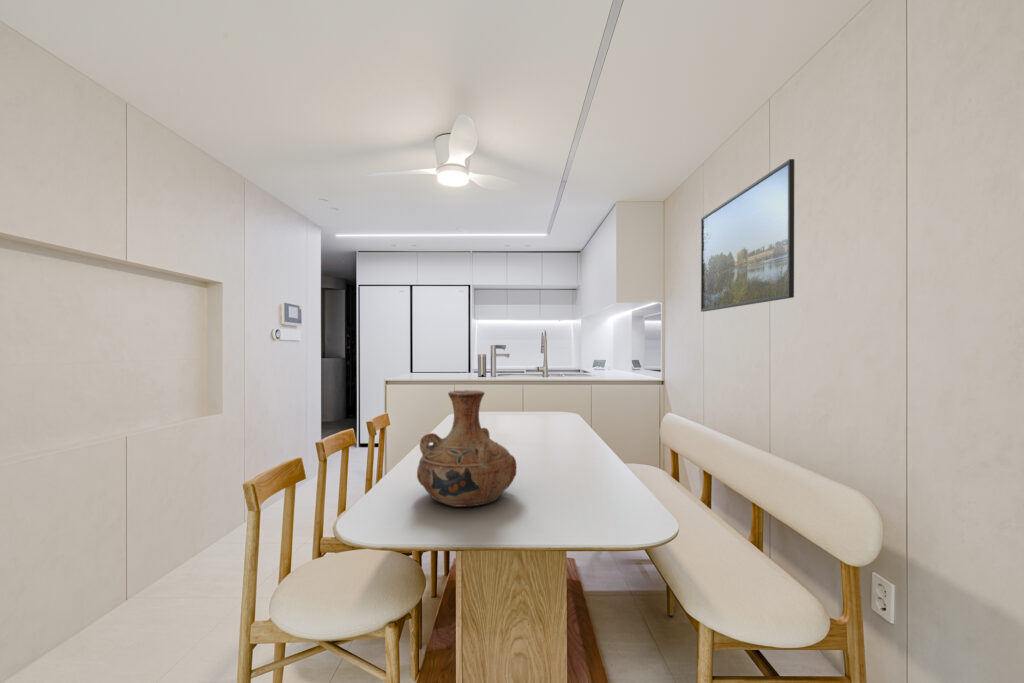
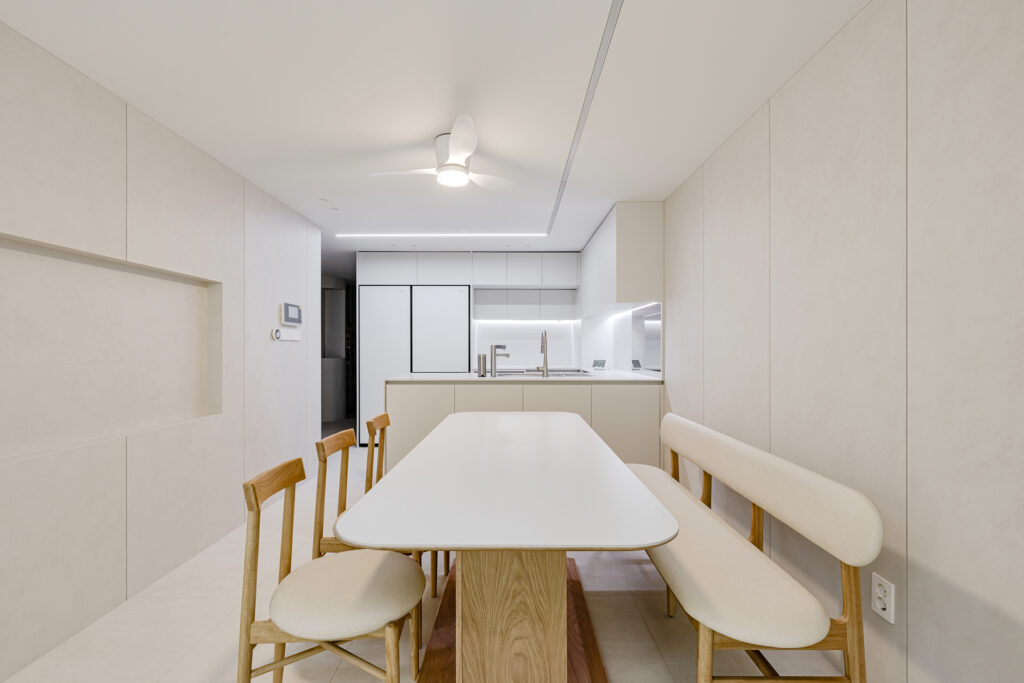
- vase [416,389,517,508]
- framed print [700,158,795,313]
